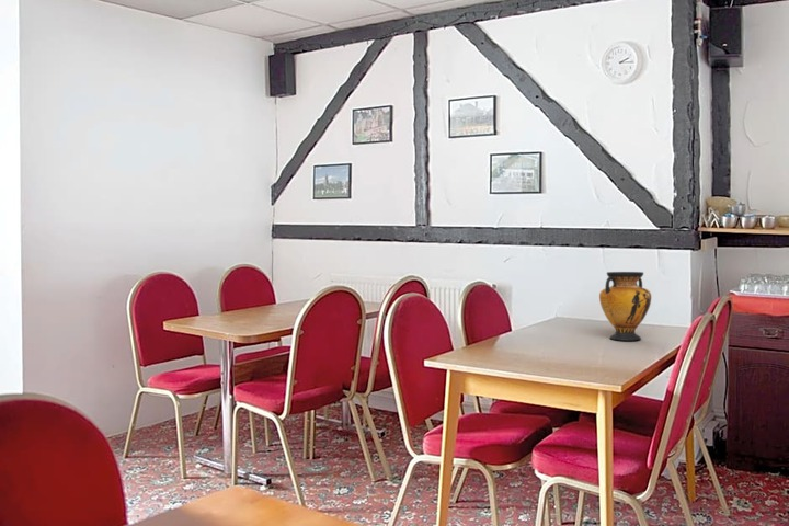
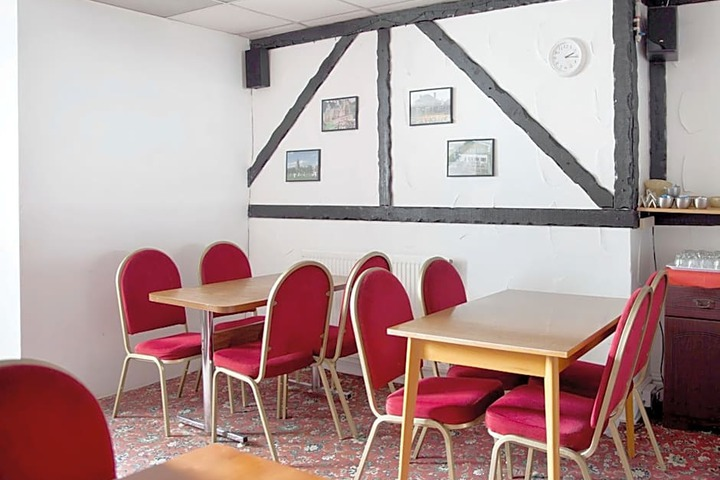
- vase [598,271,652,342]
